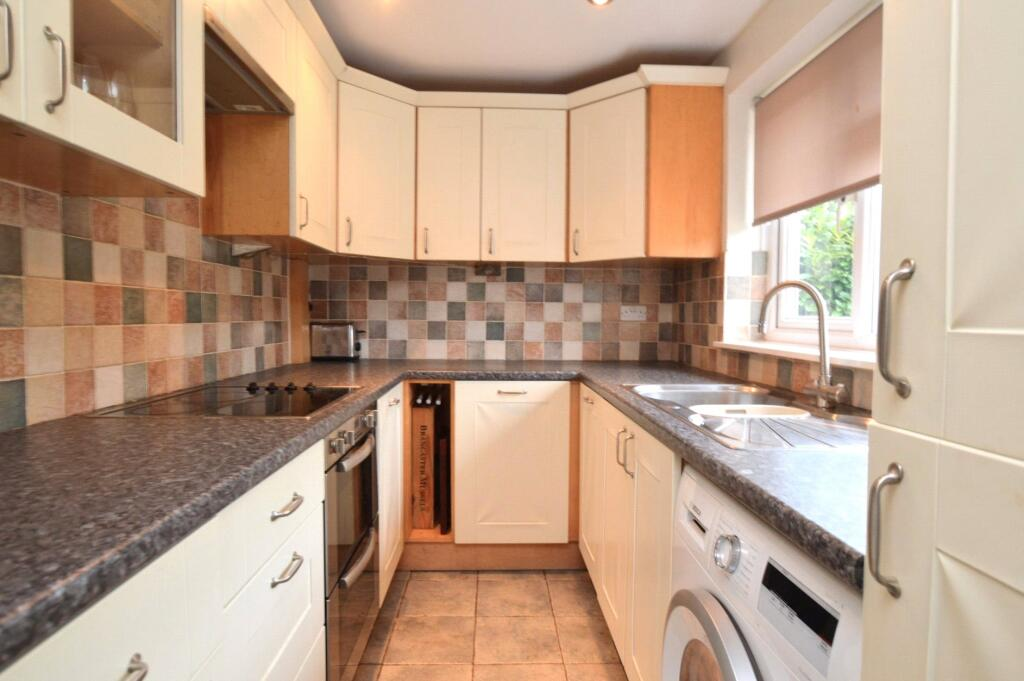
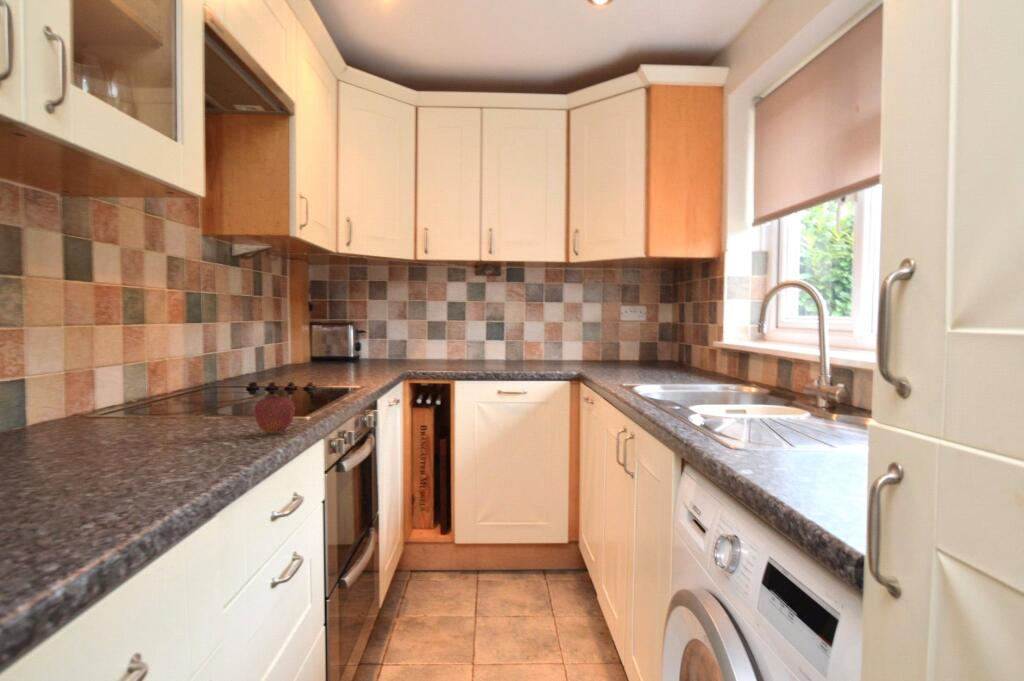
+ fruit [253,393,296,435]
